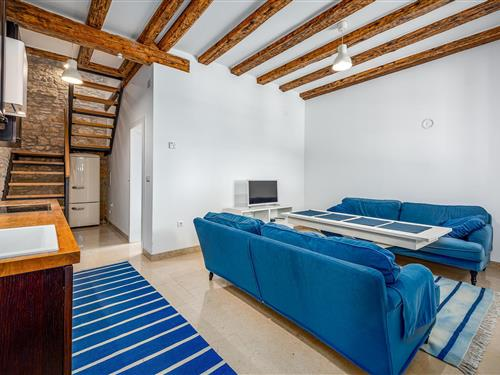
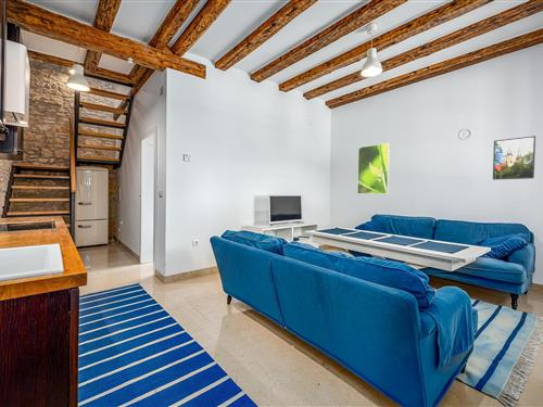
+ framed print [492,135,536,180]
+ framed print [356,142,391,195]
